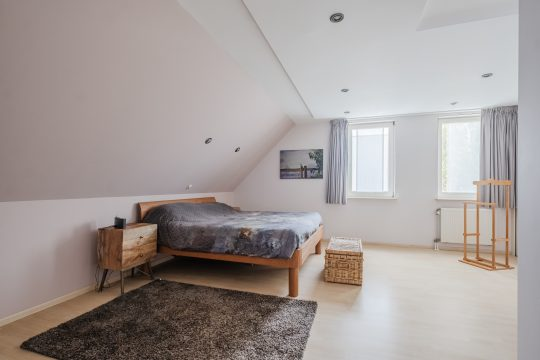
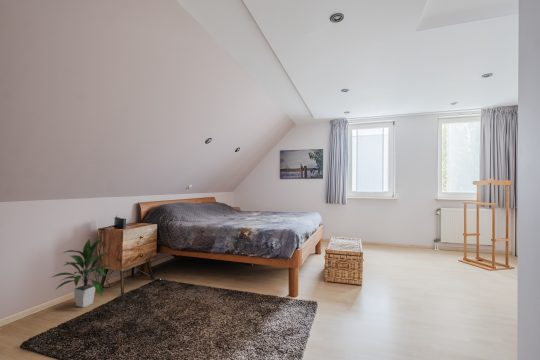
+ indoor plant [49,236,112,308]
